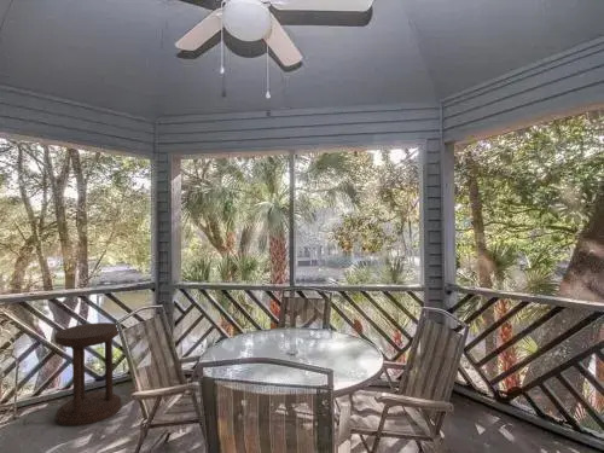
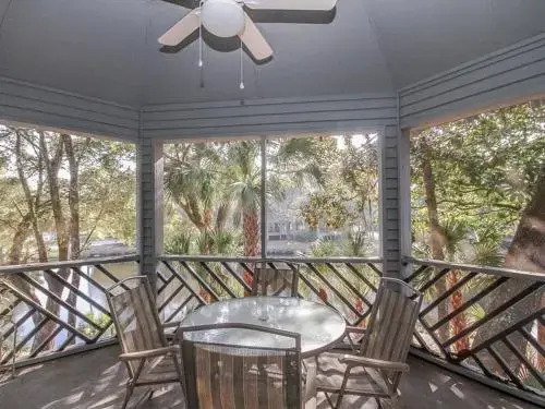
- side table [53,321,122,426]
